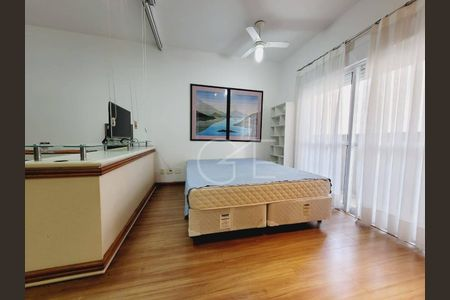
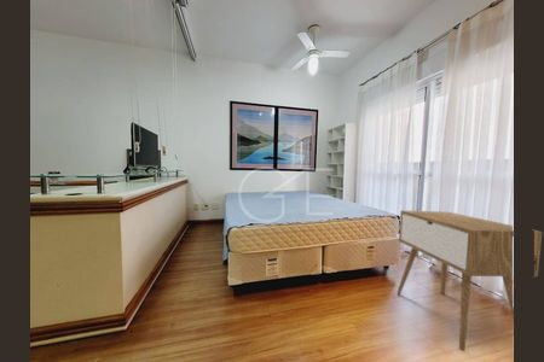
+ nightstand [395,210,543,352]
